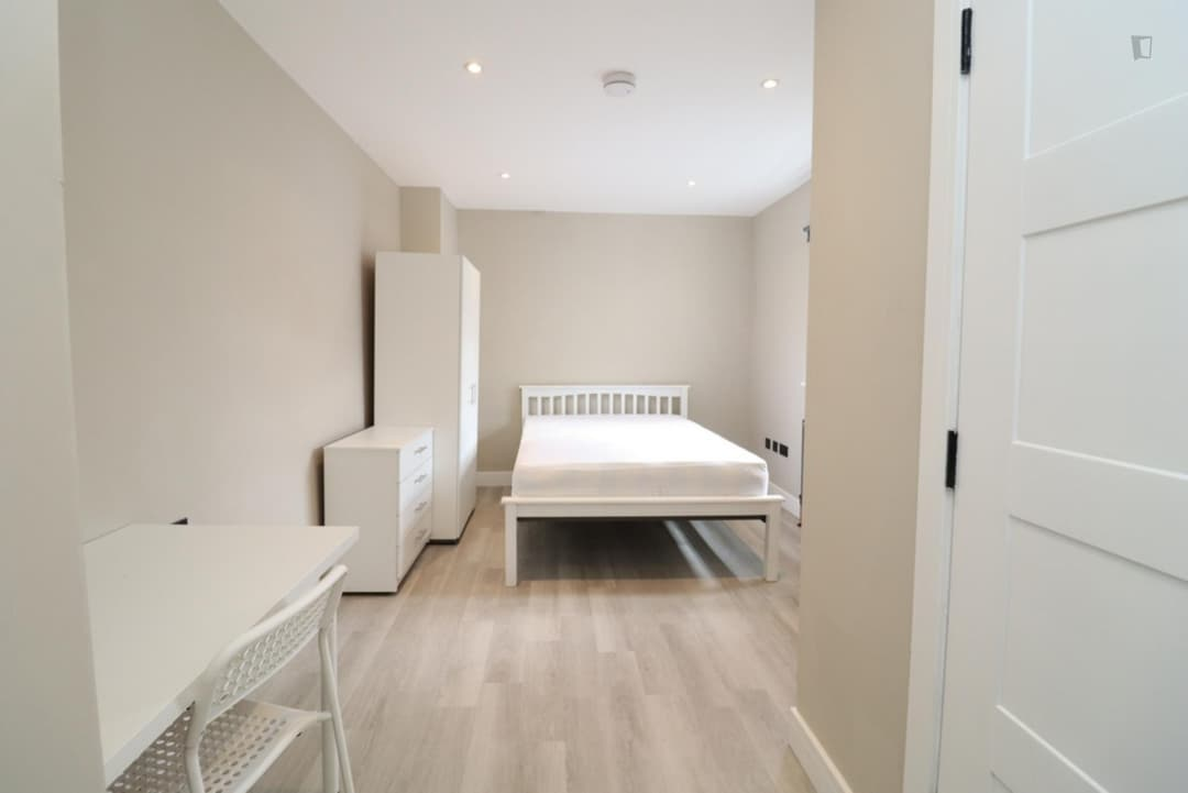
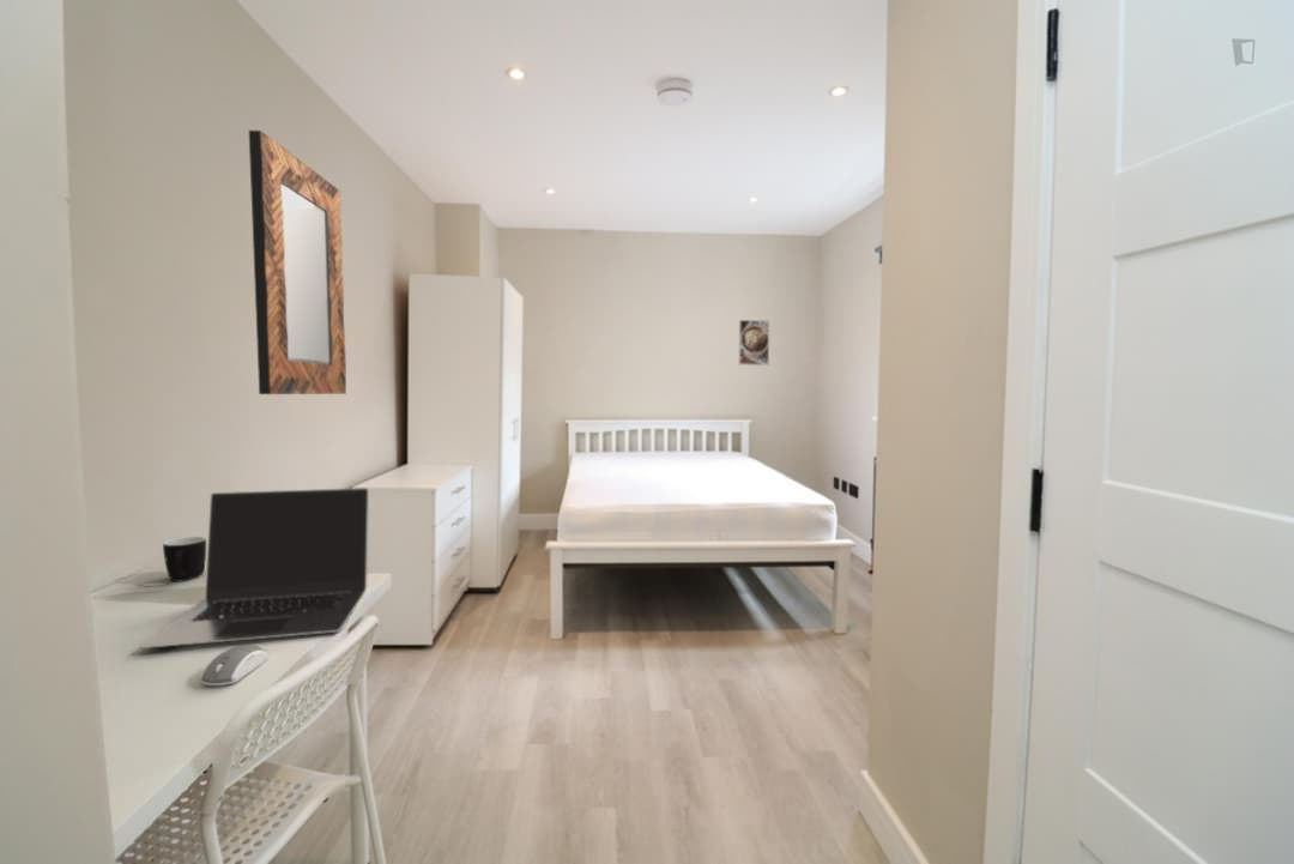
+ home mirror [248,129,347,395]
+ laptop [140,487,370,649]
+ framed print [738,319,770,367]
+ mug [162,536,207,582]
+ computer mouse [199,644,270,687]
